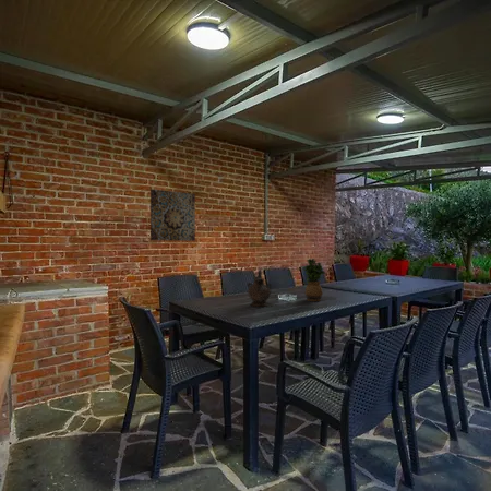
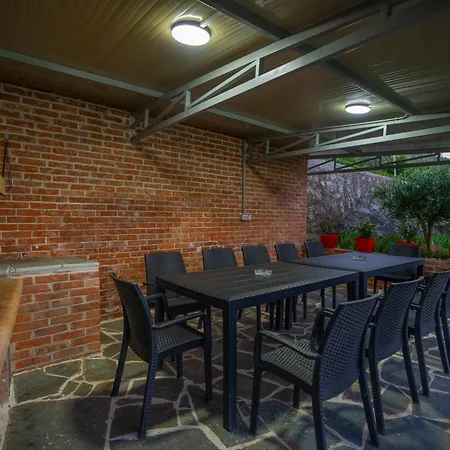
- potted plant [302,258,326,302]
- wall art [149,188,196,242]
- ceremonial vessel [247,268,273,308]
